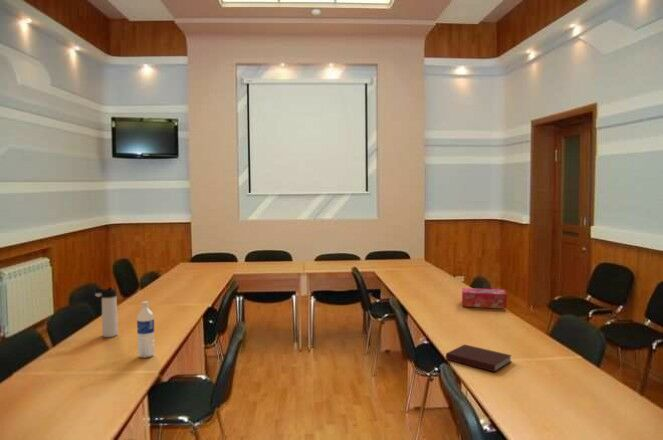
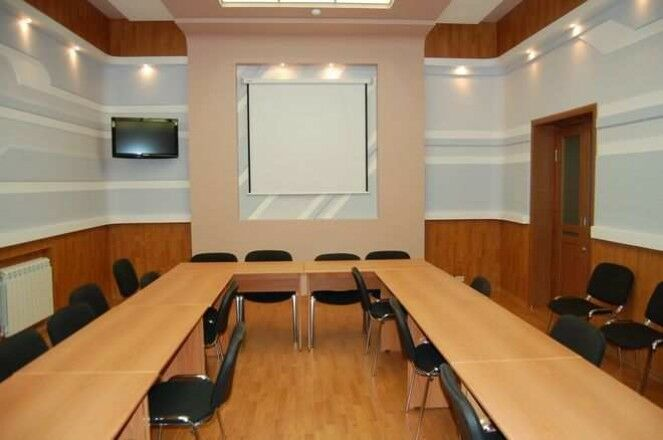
- water bottle [136,301,156,359]
- notebook [445,344,513,373]
- tissue box [461,287,508,310]
- thermos bottle [92,286,119,338]
